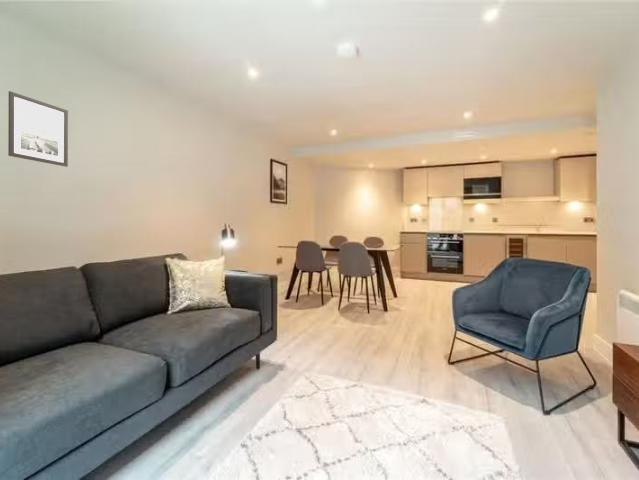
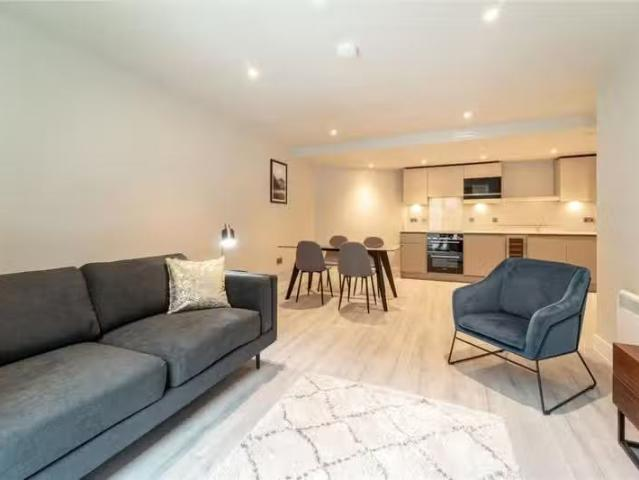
- wall art [7,90,69,168]
